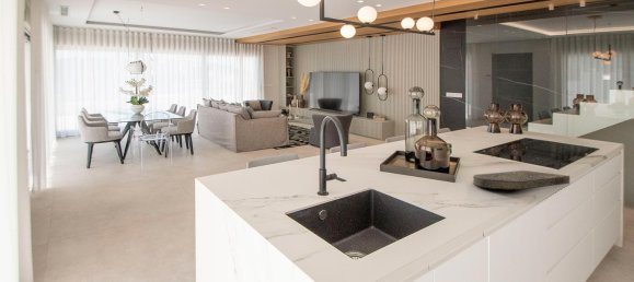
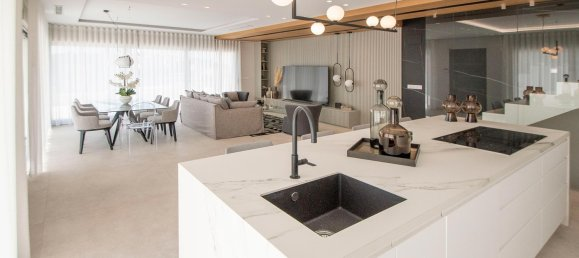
- cutting board [472,169,570,190]
